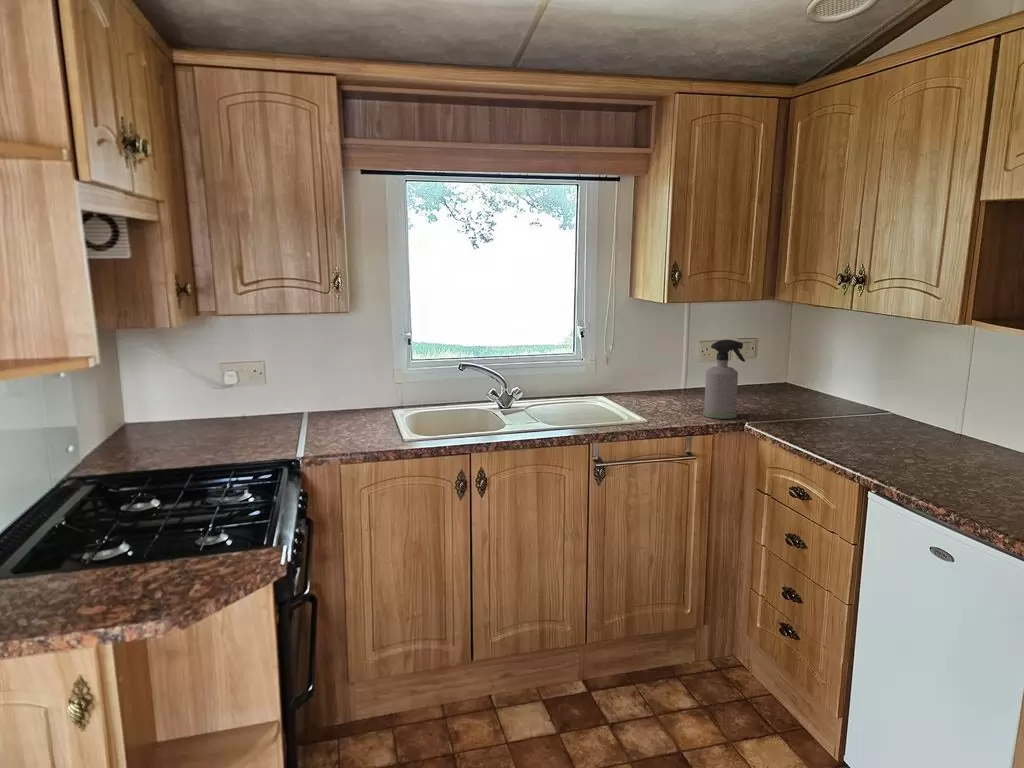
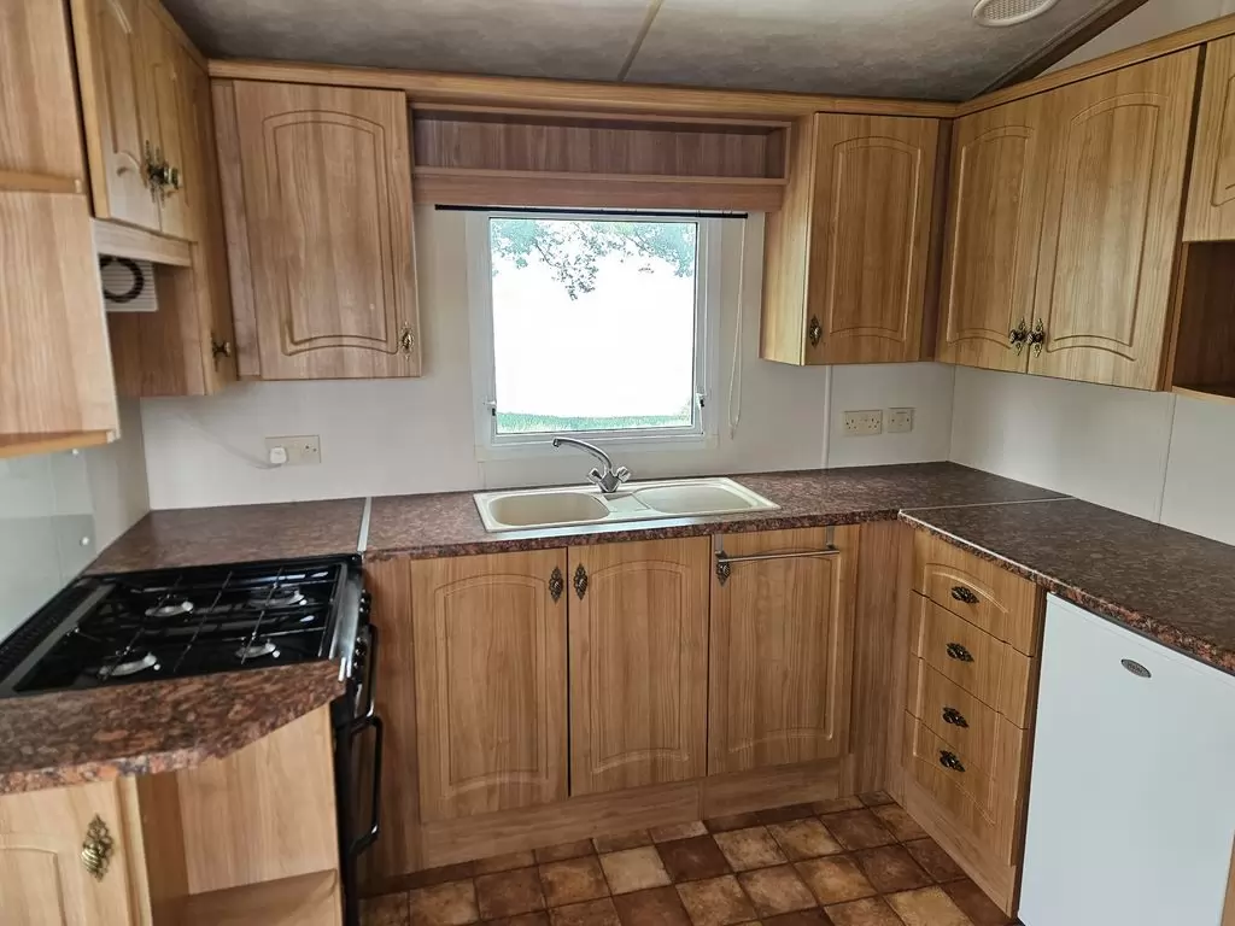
- spray bottle [702,339,746,420]
